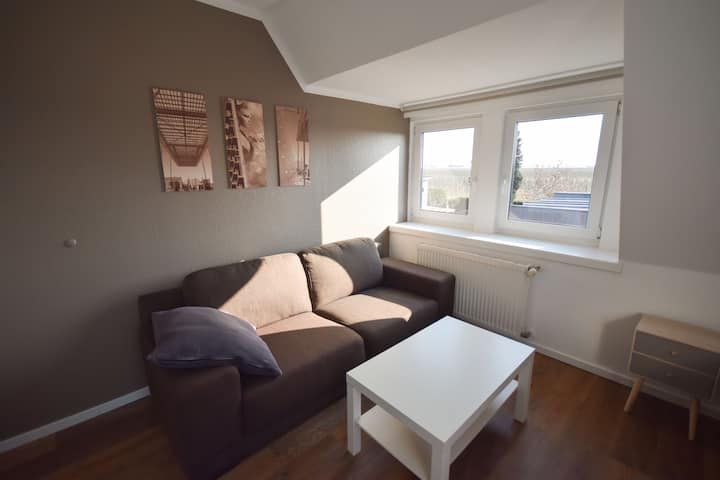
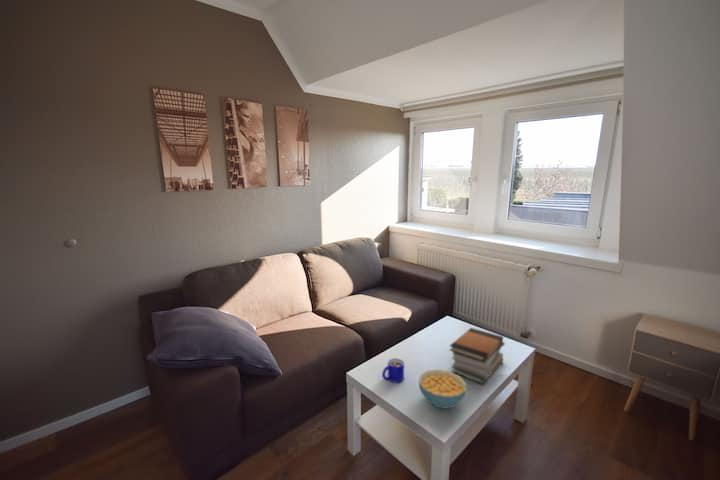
+ book stack [448,327,506,385]
+ mug [381,358,405,384]
+ cereal bowl [418,369,467,410]
